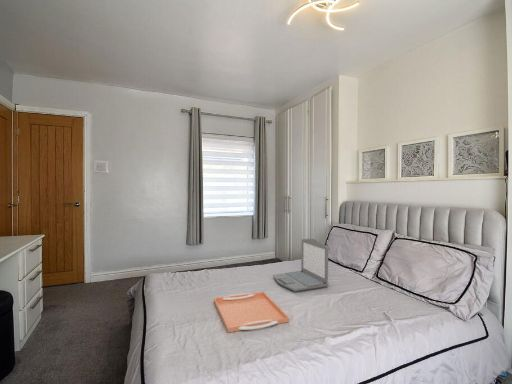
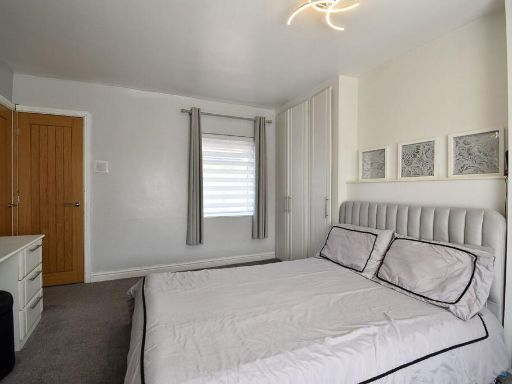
- serving tray [213,291,290,333]
- laptop [272,238,330,293]
